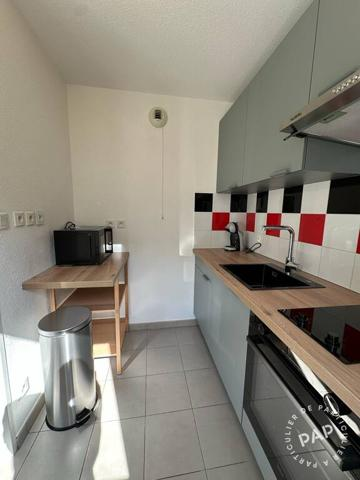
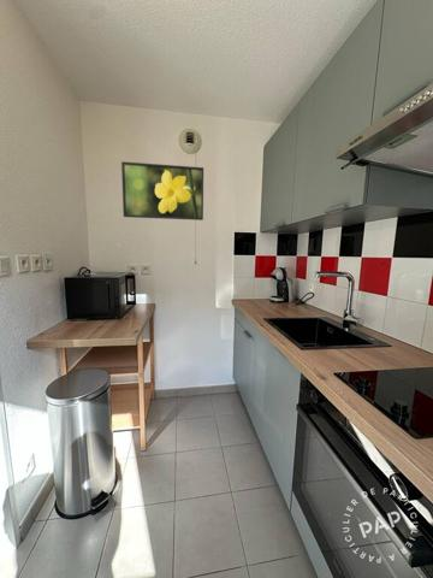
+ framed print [120,160,204,222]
